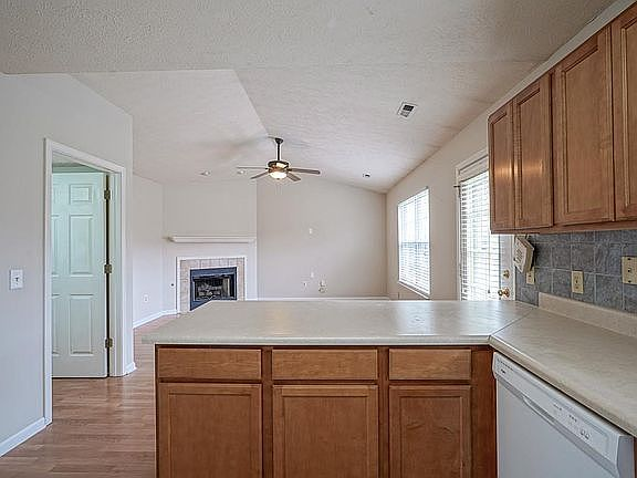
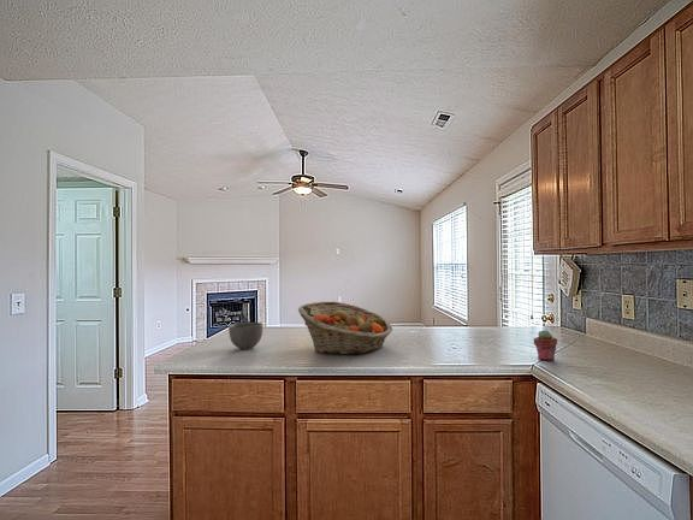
+ fruit basket [297,301,393,355]
+ potted succulent [533,329,558,361]
+ bowl [227,321,263,350]
